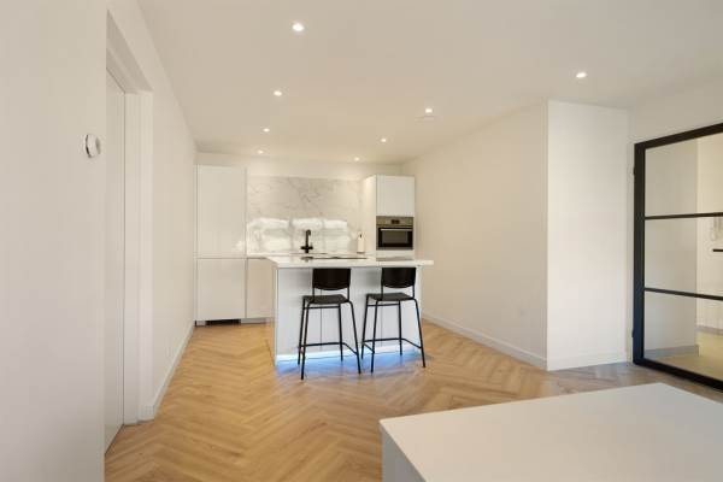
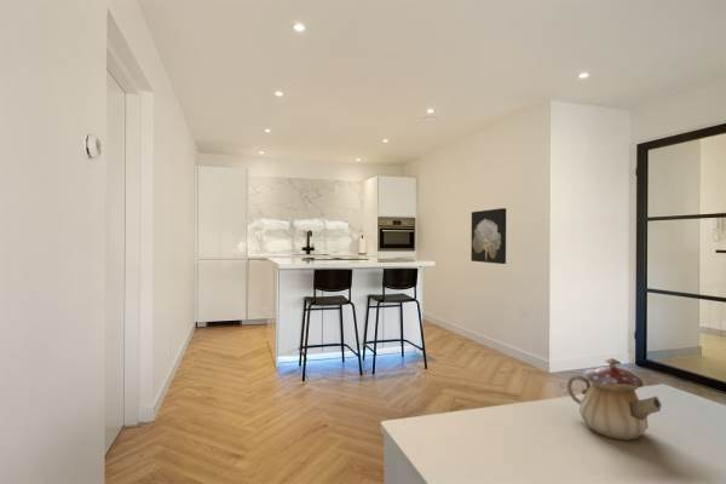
+ teapot [566,357,663,442]
+ wall art [471,207,507,265]
